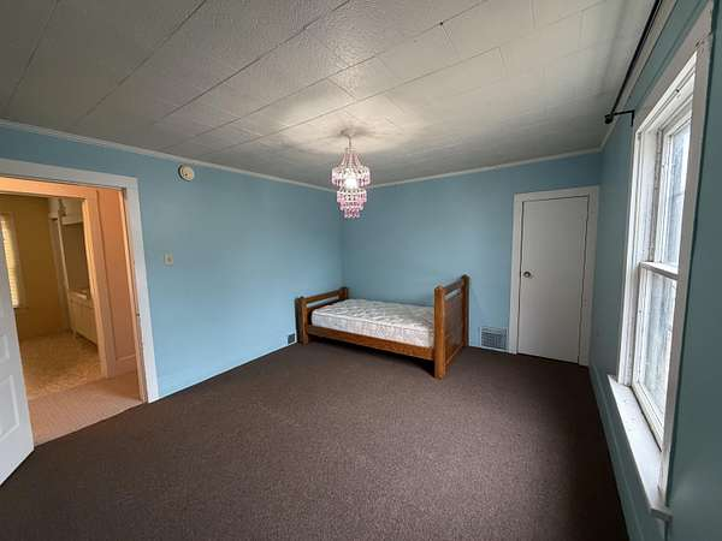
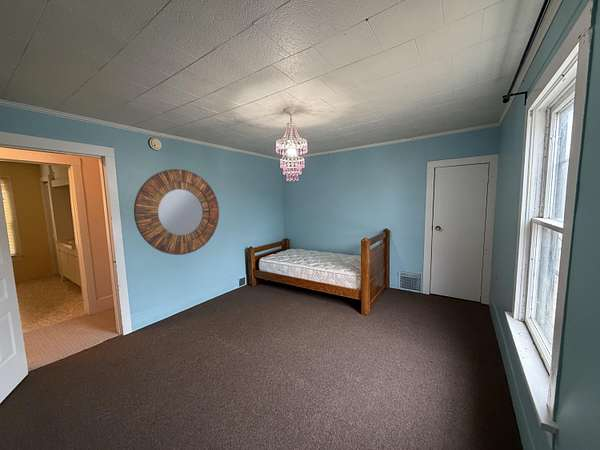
+ home mirror [133,168,220,256]
